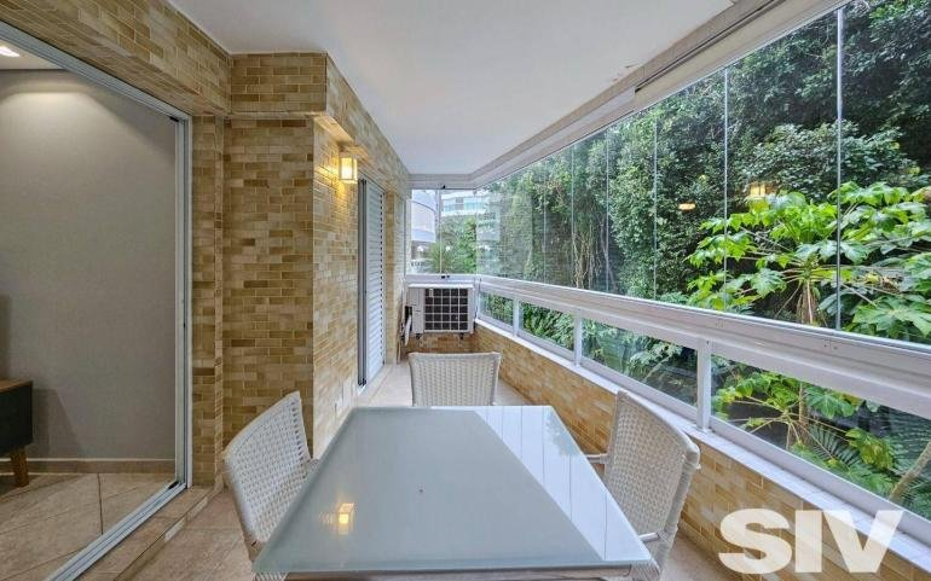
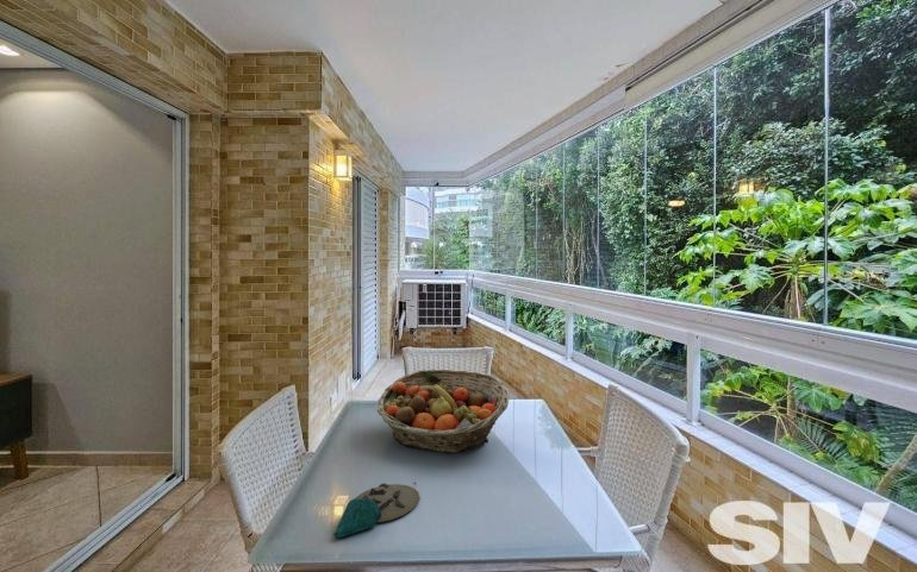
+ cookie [332,483,420,539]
+ fruit basket [376,369,510,454]
